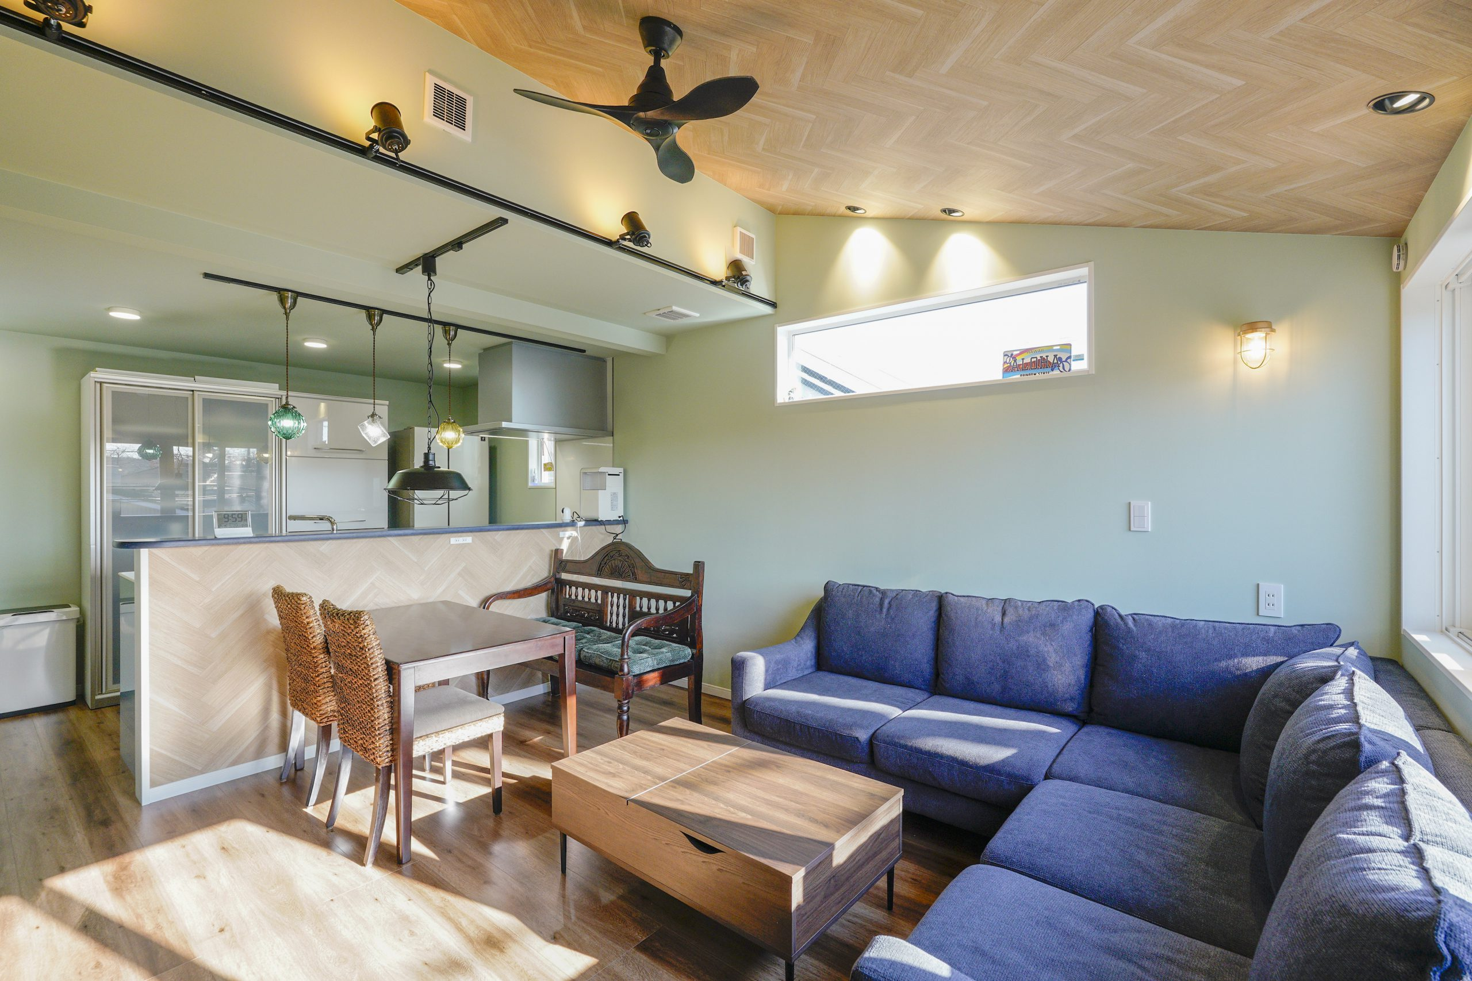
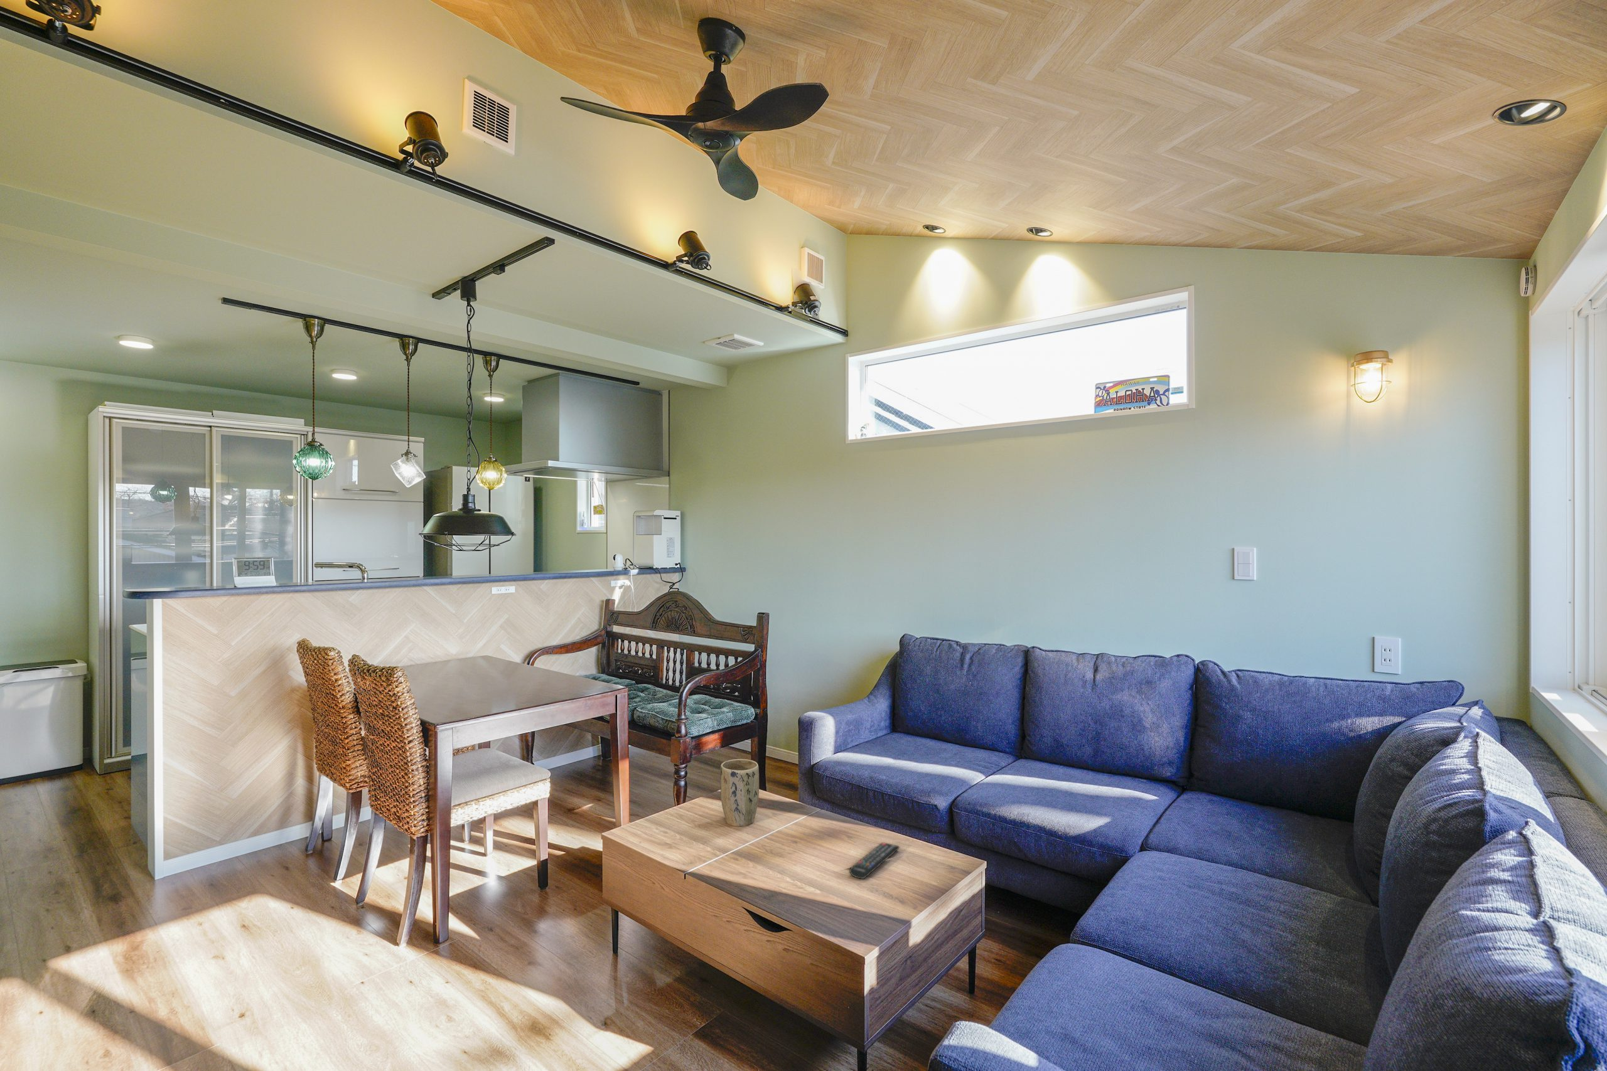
+ plant pot [720,759,759,827]
+ remote control [849,842,900,880]
